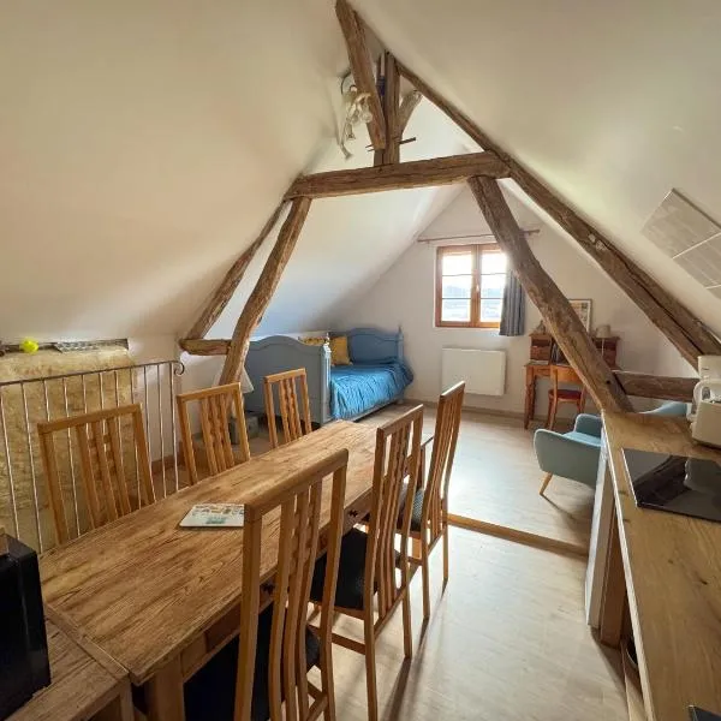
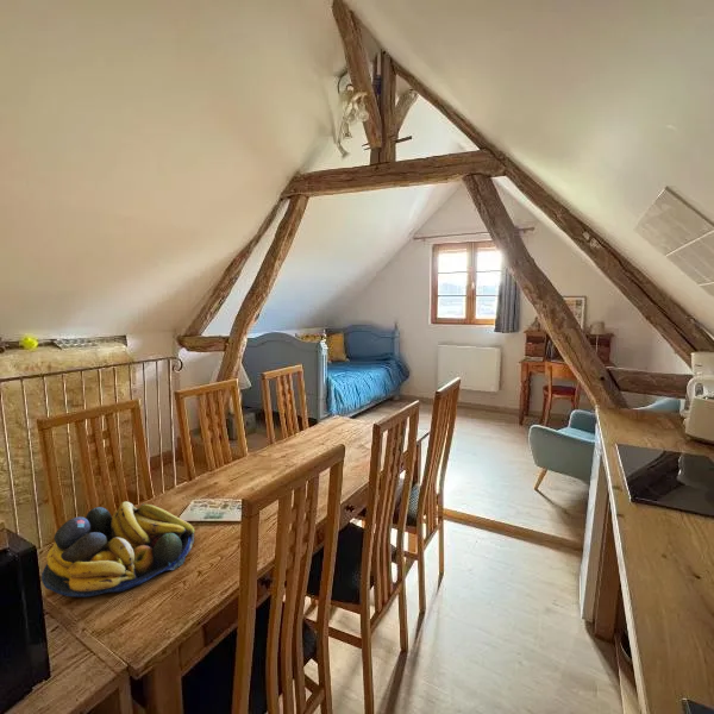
+ fruit bowl [40,500,196,597]
